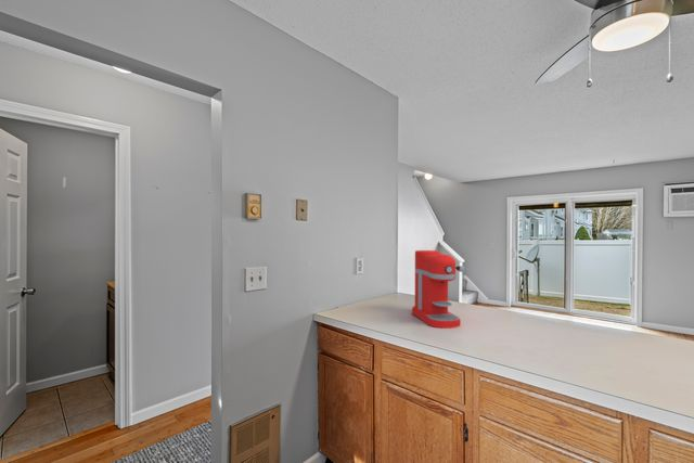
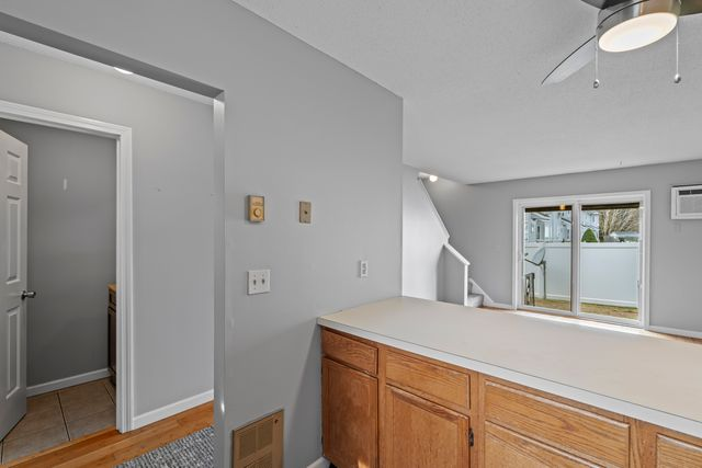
- coffee maker [411,249,466,330]
